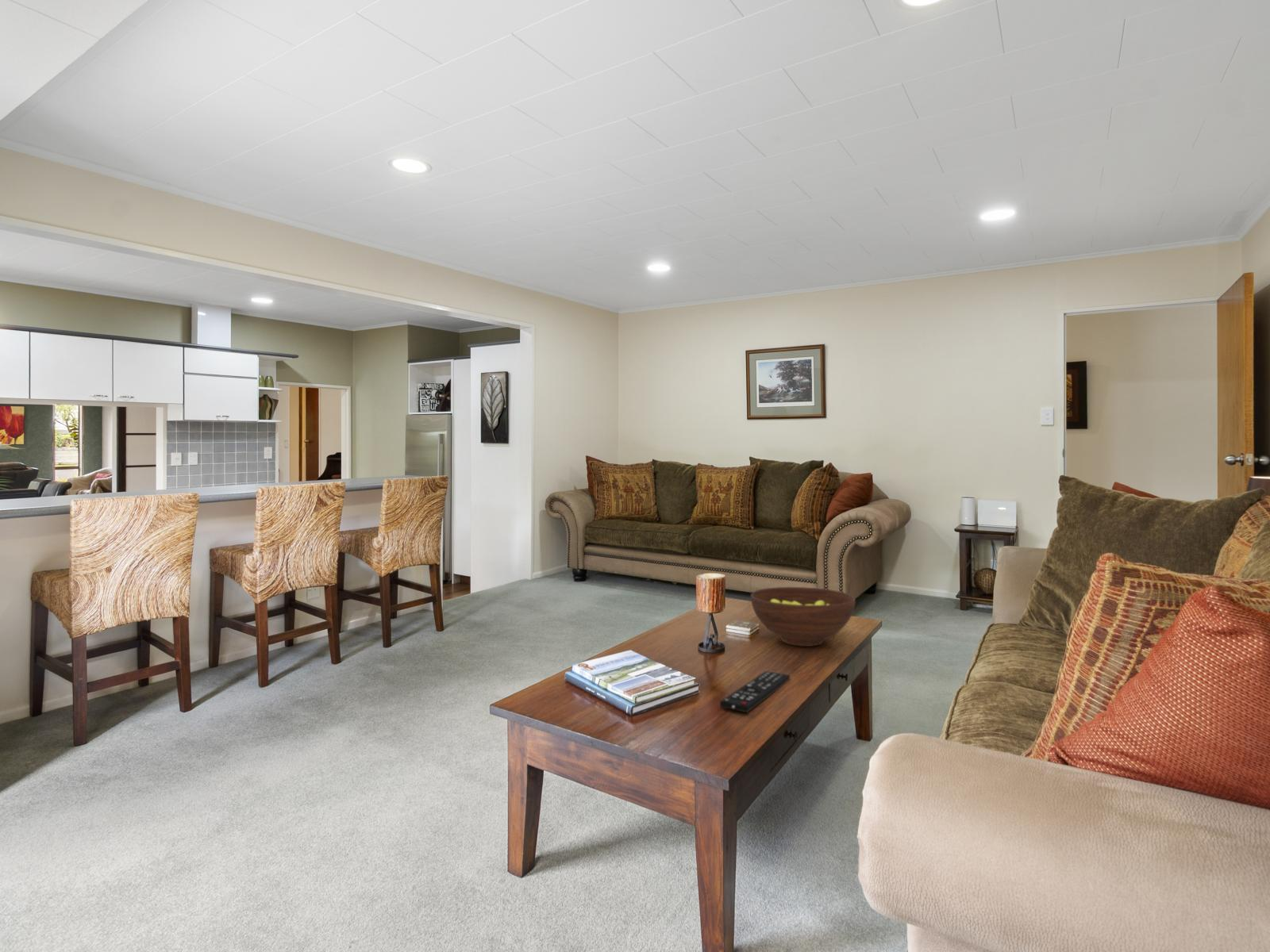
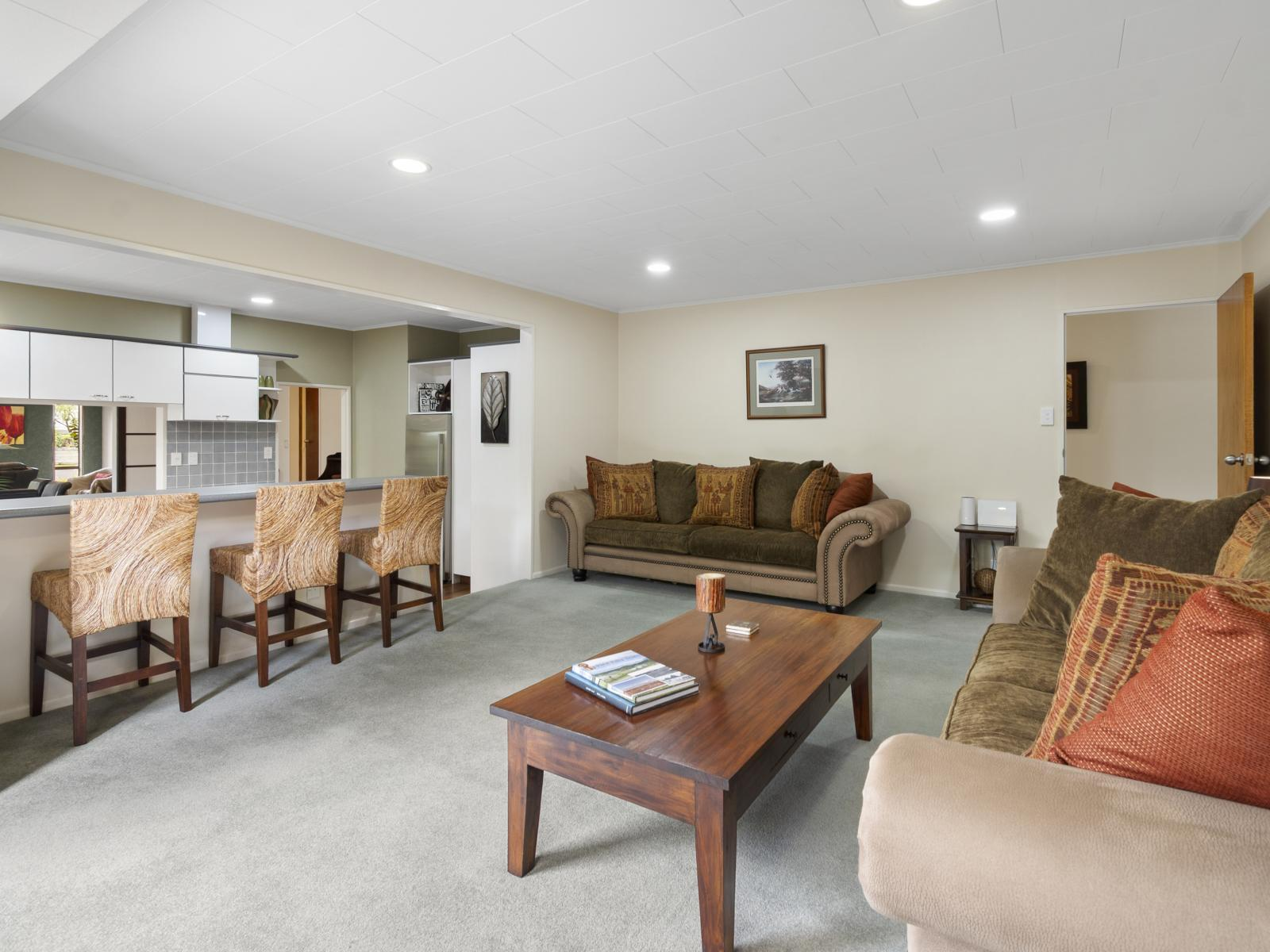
- remote control [719,670,791,713]
- fruit bowl [750,586,856,647]
